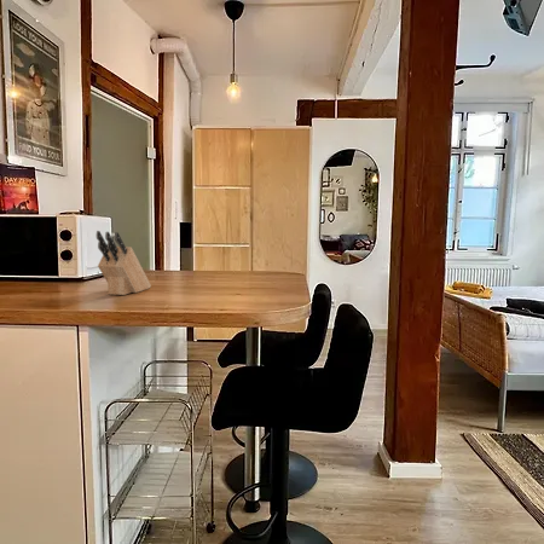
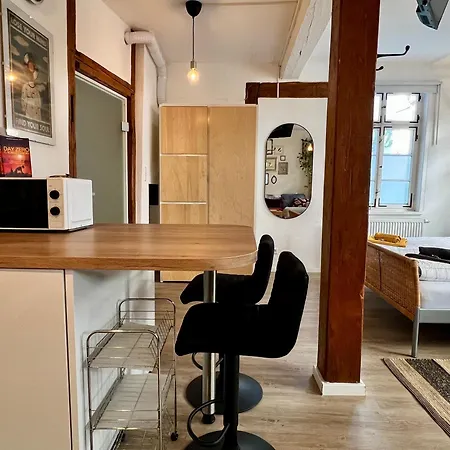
- knife block [96,230,152,296]
